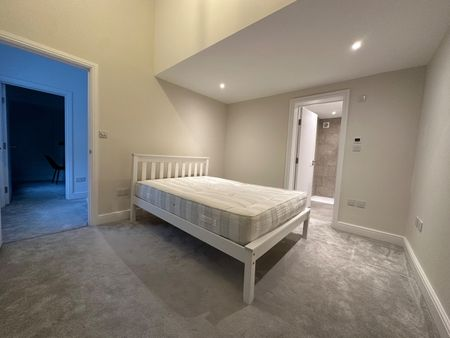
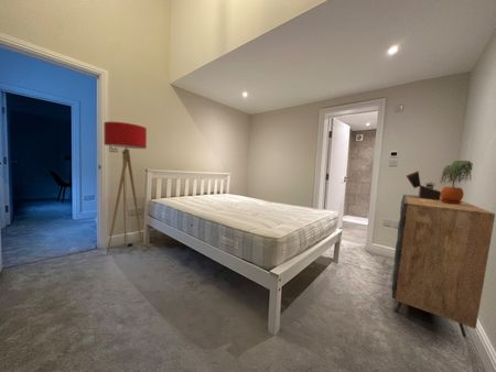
+ potted plant [439,160,474,204]
+ dresser [391,194,496,339]
+ floor lamp [104,121,148,256]
+ decorative box [406,171,441,200]
